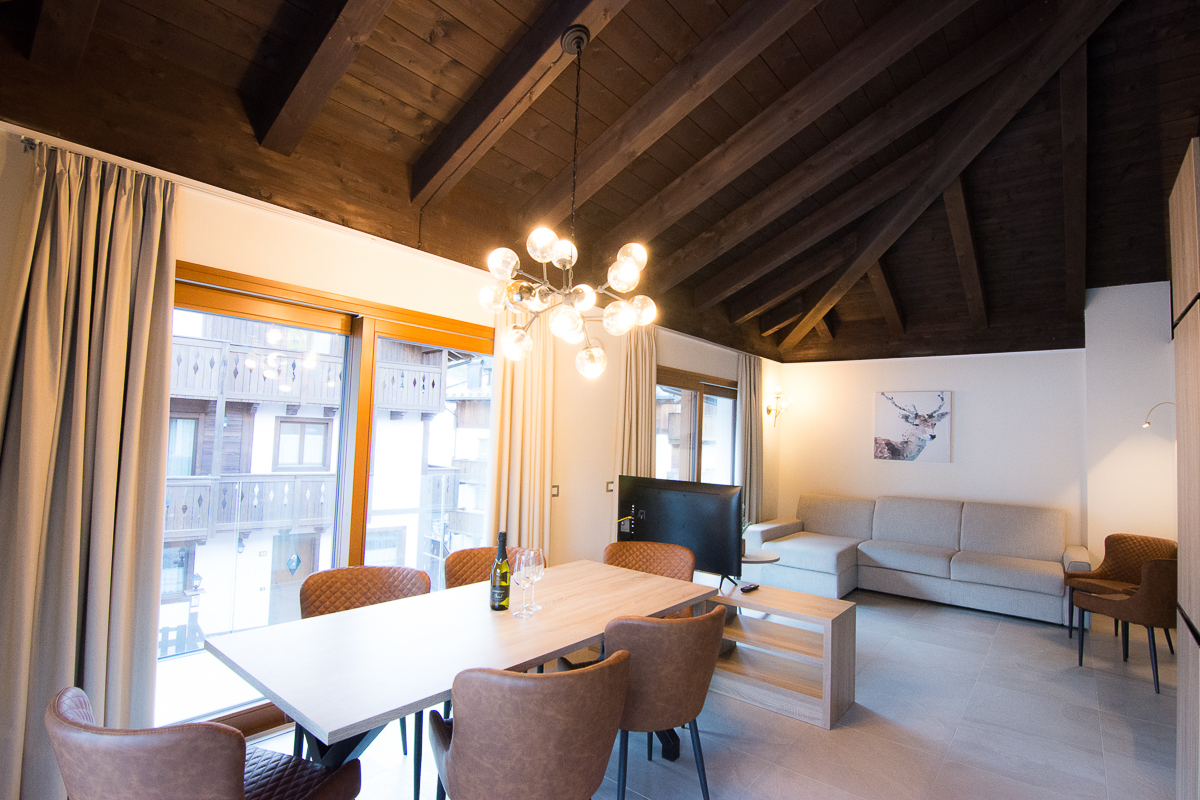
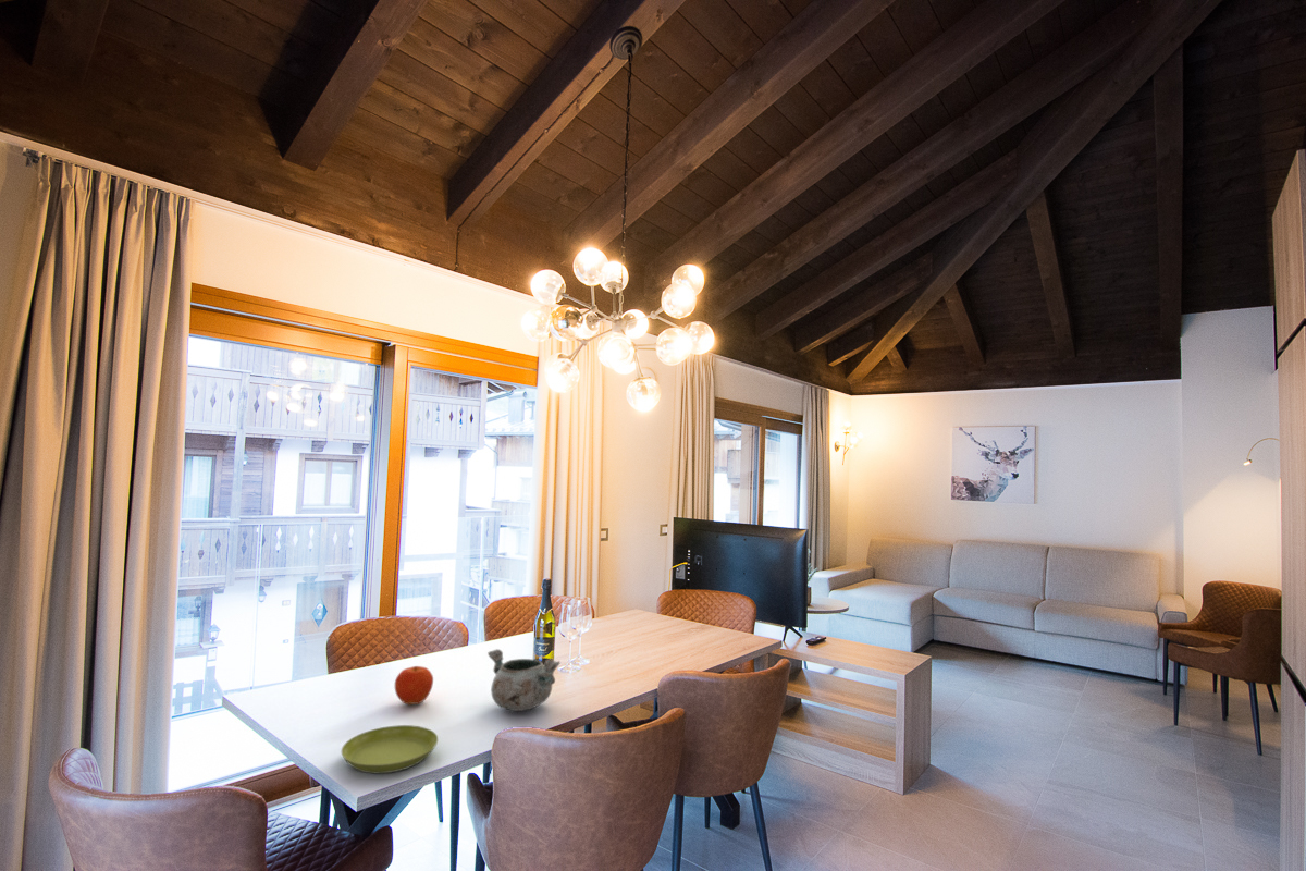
+ fruit [394,665,434,706]
+ decorative bowl [486,648,562,712]
+ saucer [341,724,439,774]
